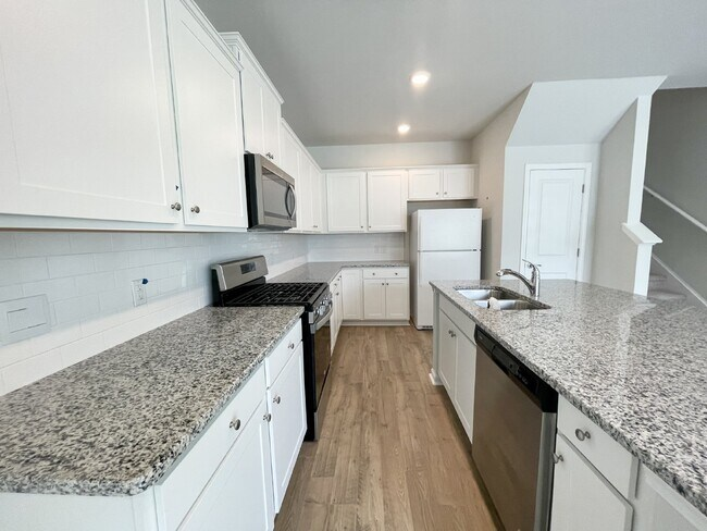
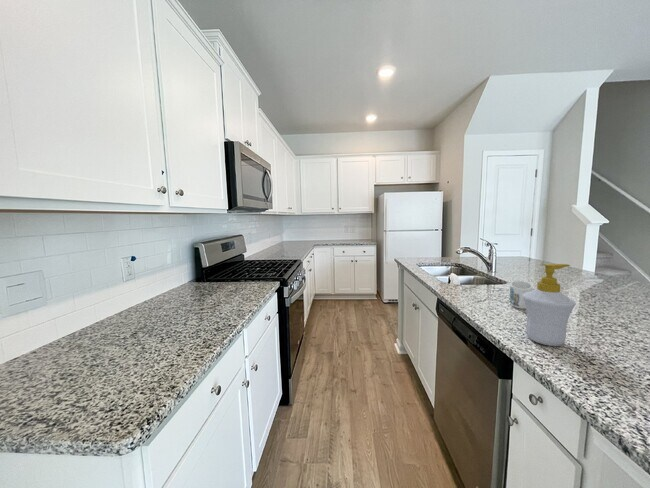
+ mug [509,280,534,310]
+ soap bottle [522,263,577,347]
